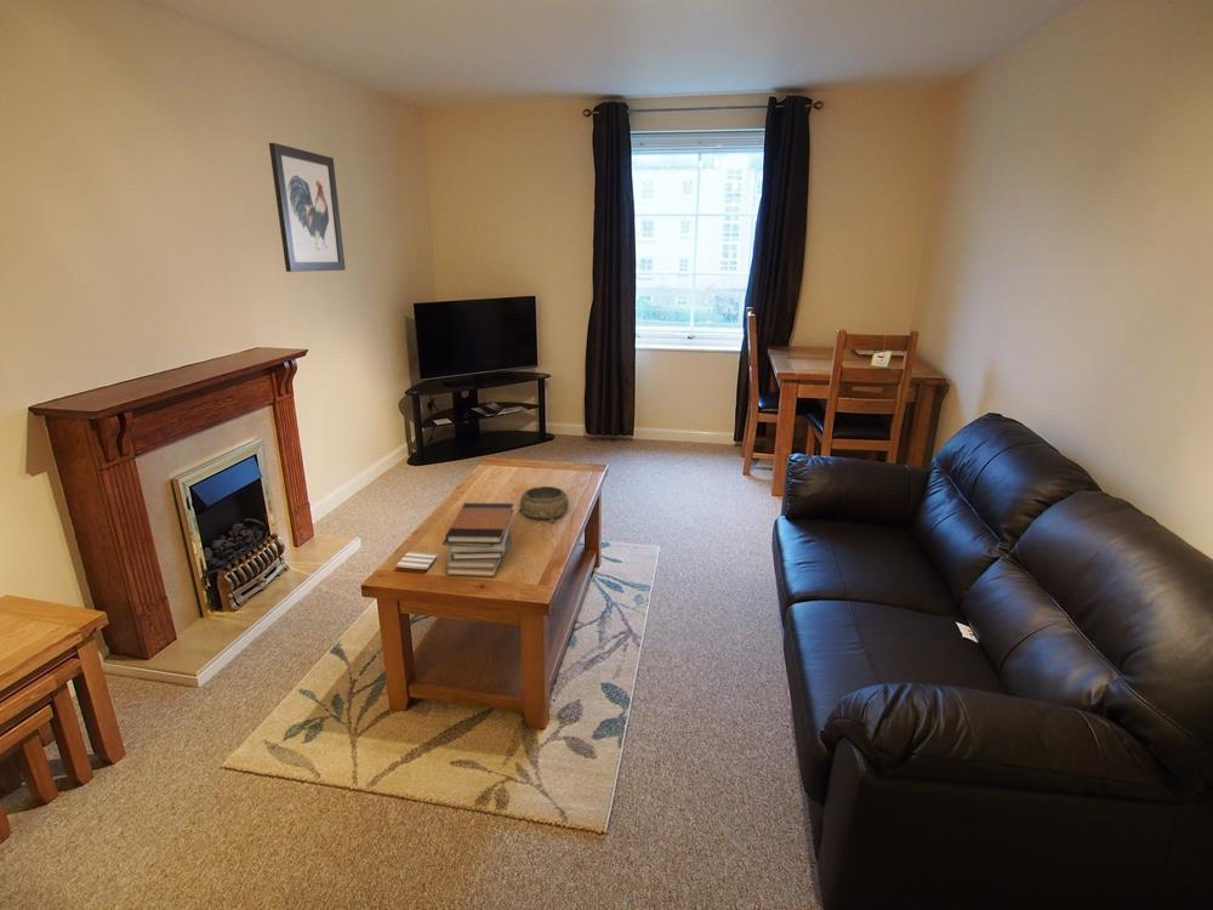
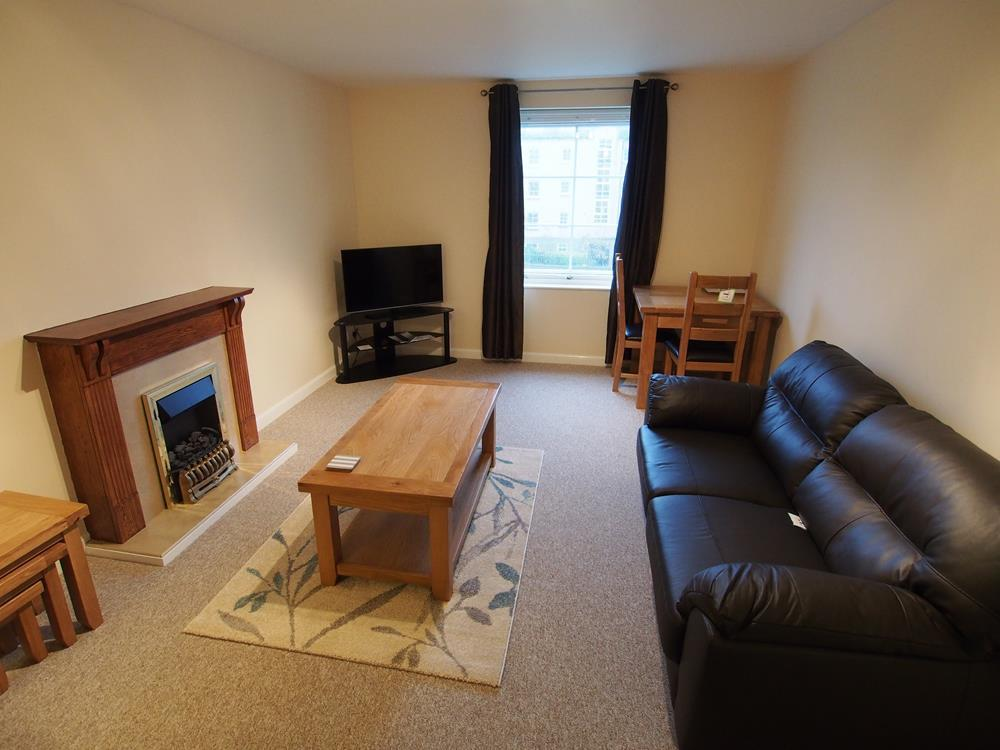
- wall art [268,142,347,273]
- decorative bowl [517,485,570,524]
- book stack [442,502,514,578]
